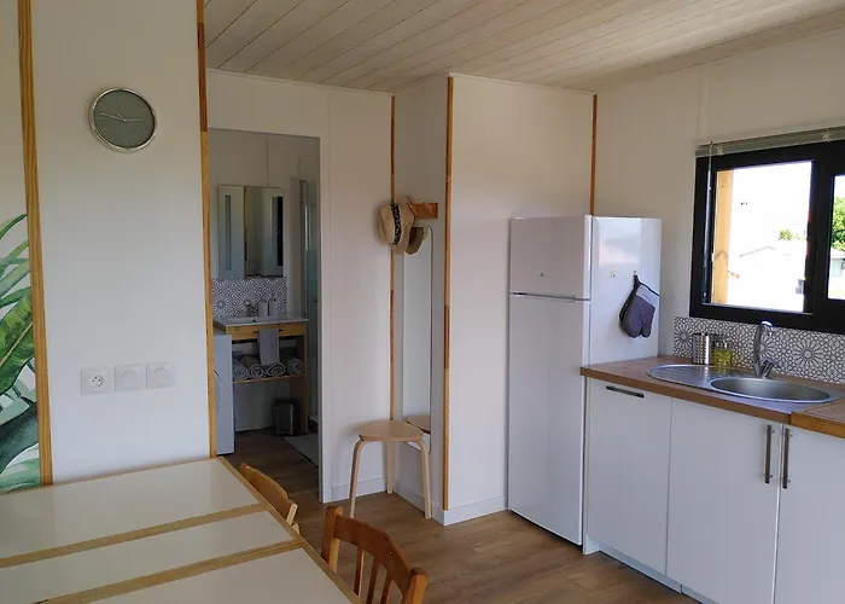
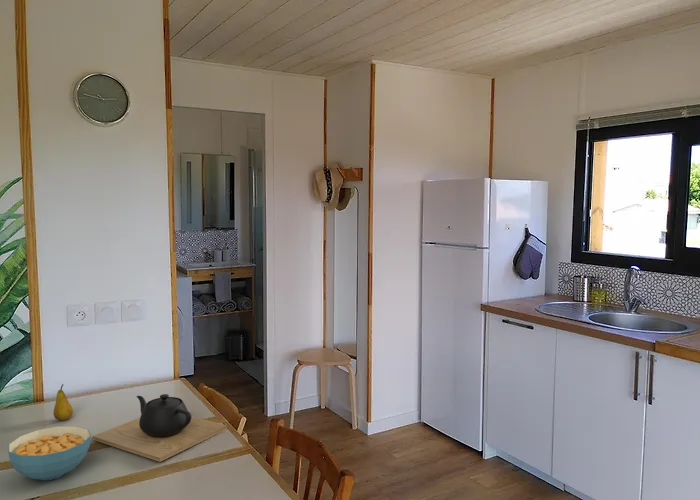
+ fruit [53,383,74,421]
+ teapot [91,393,228,463]
+ cereal bowl [7,425,92,481]
